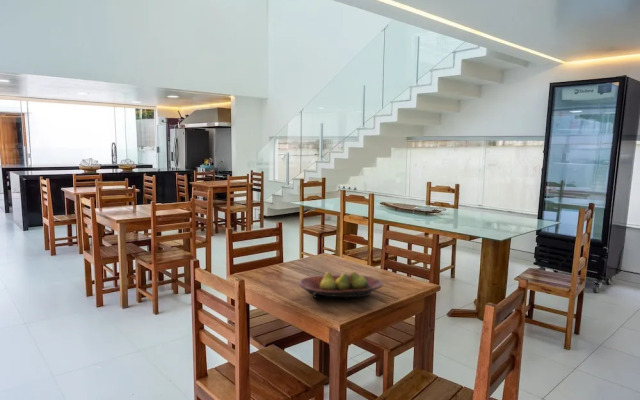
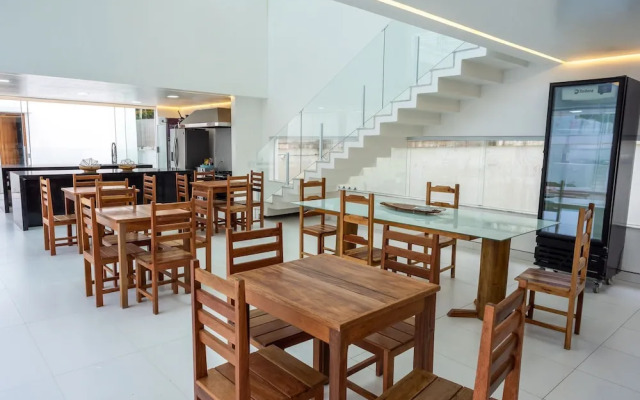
- fruit bowl [298,270,384,300]
